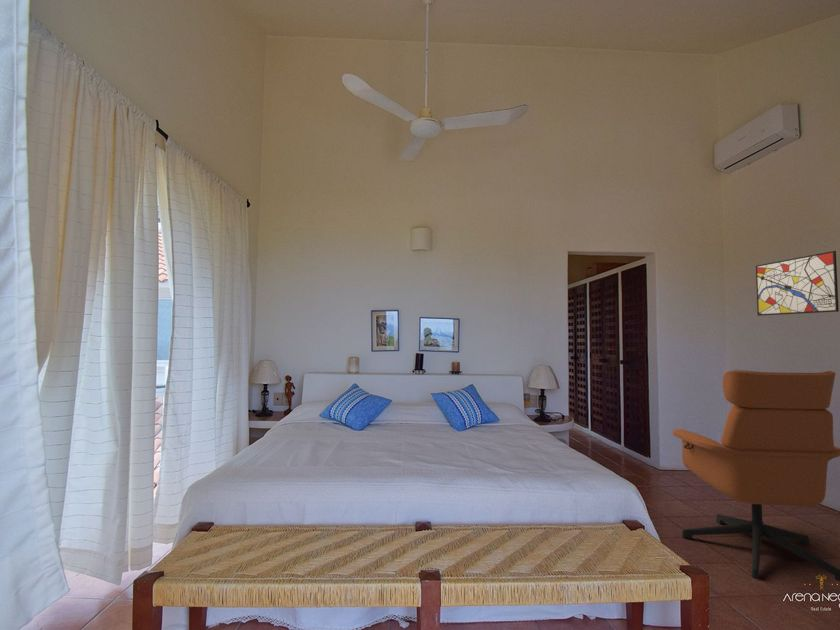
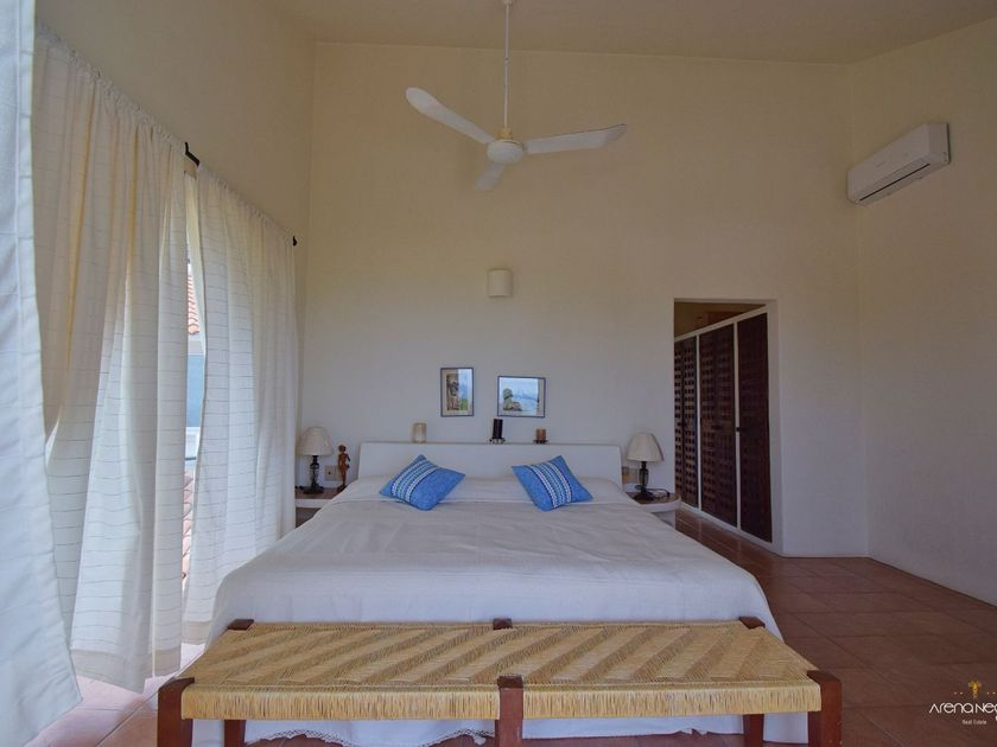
- wall art [755,250,840,317]
- armchair [671,369,840,582]
